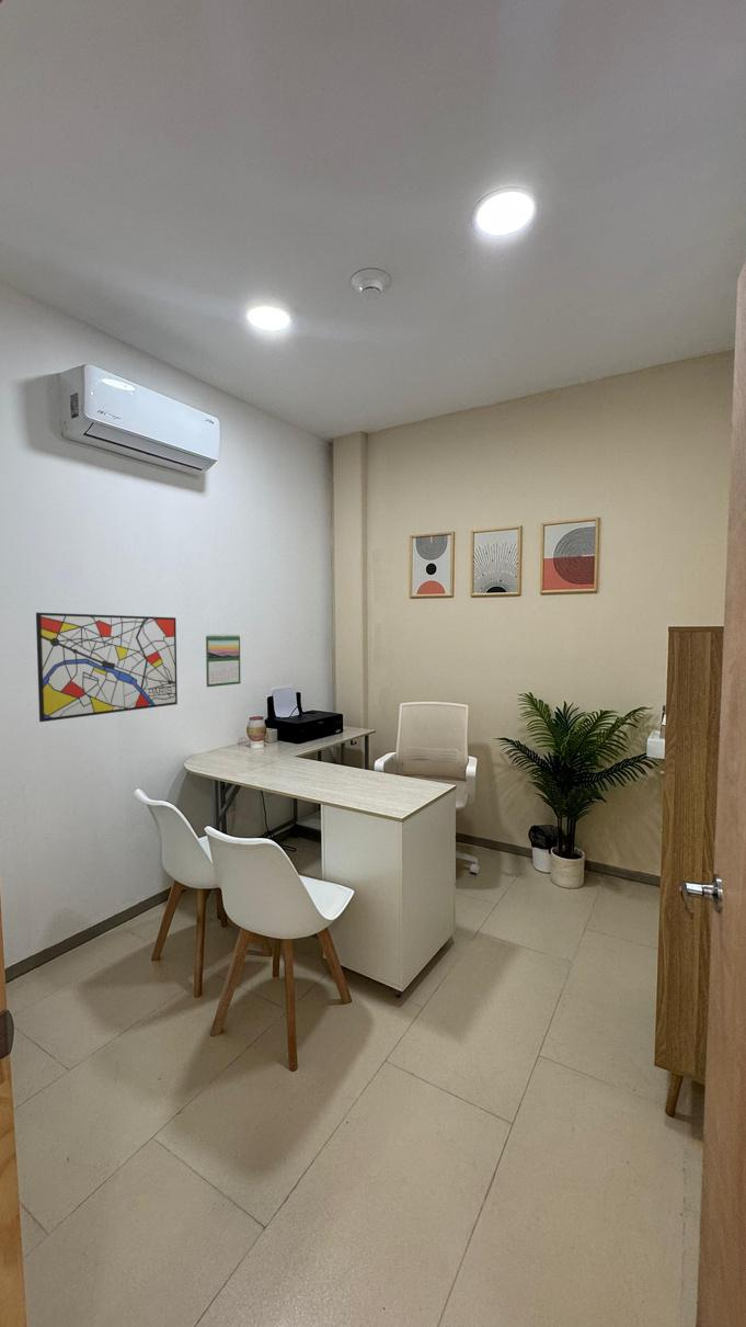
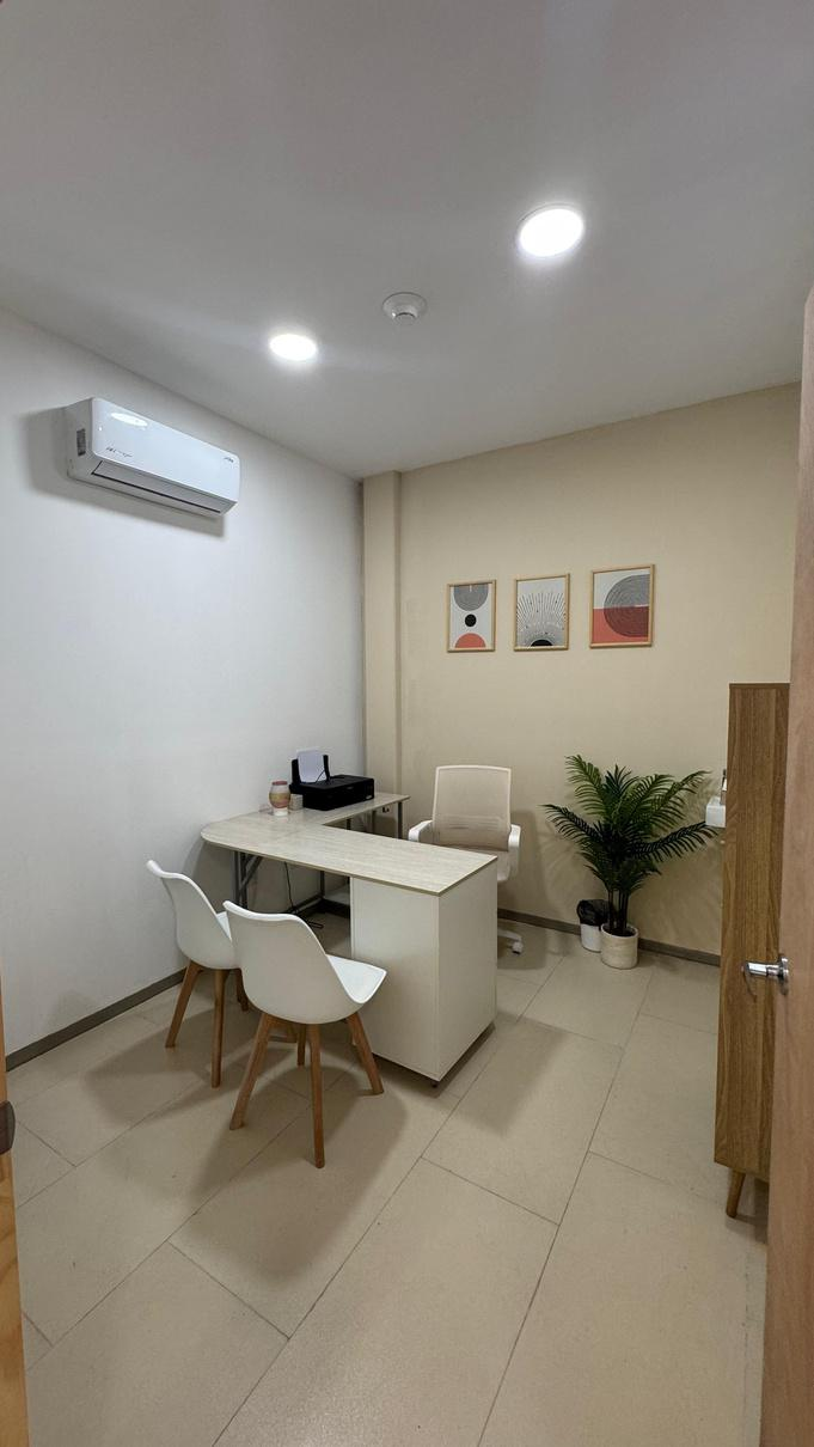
- calendar [205,633,242,688]
- wall art [35,612,179,723]
